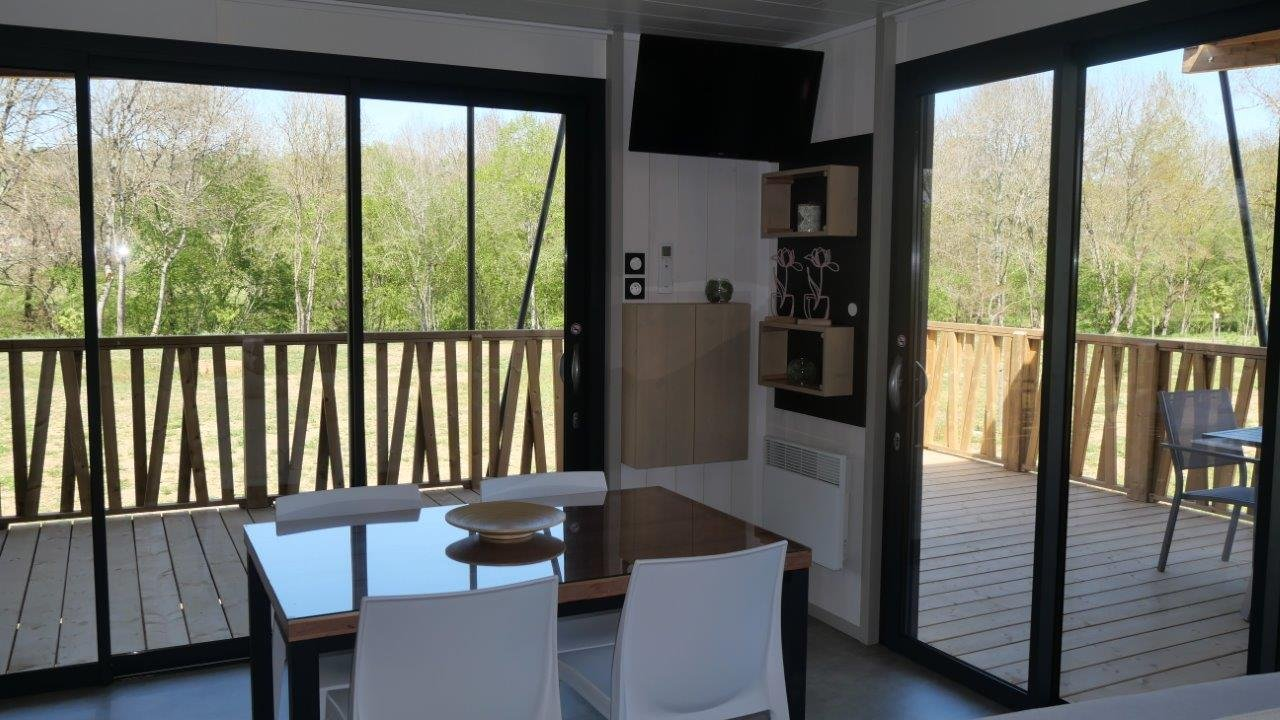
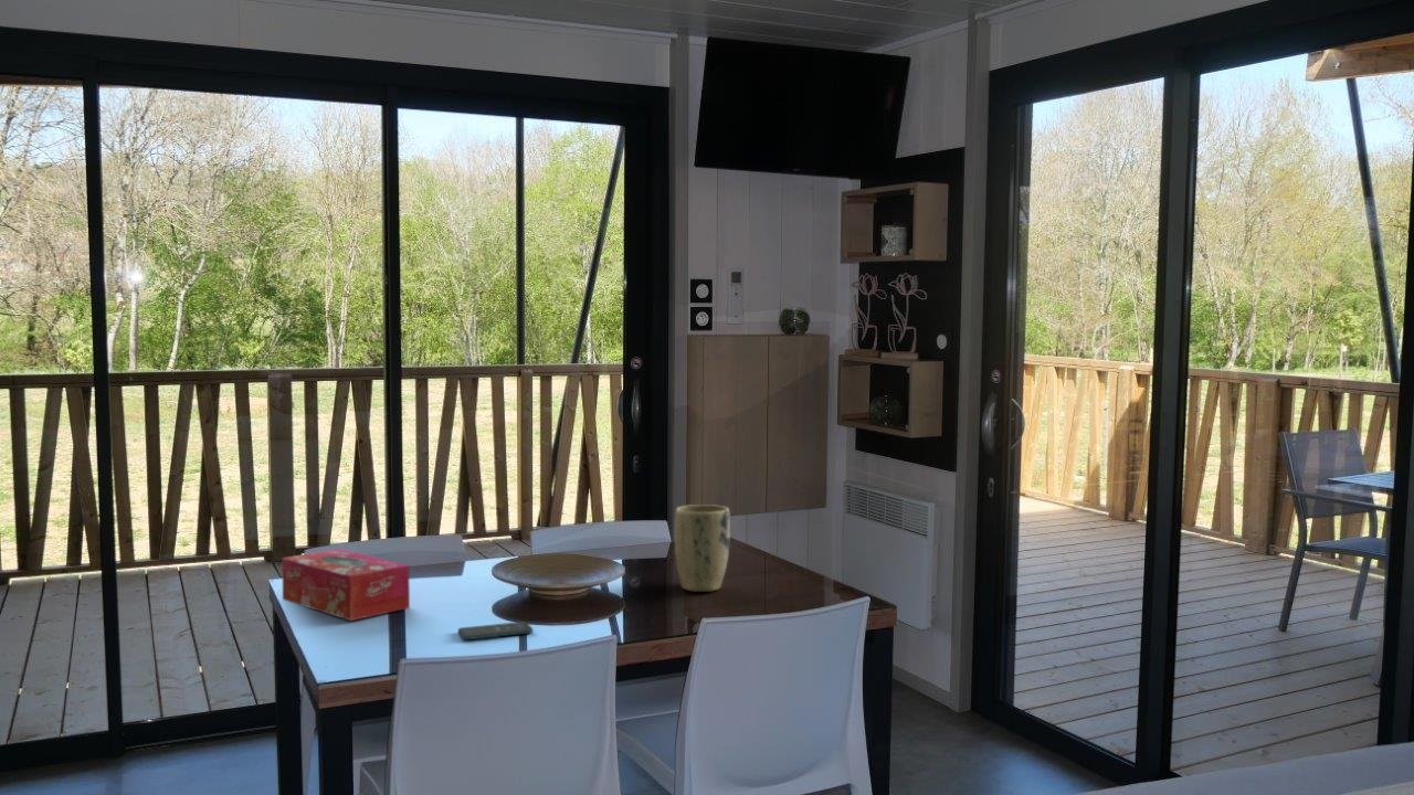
+ smartphone [457,621,534,640]
+ plant pot [674,504,731,593]
+ tissue box [281,548,411,622]
